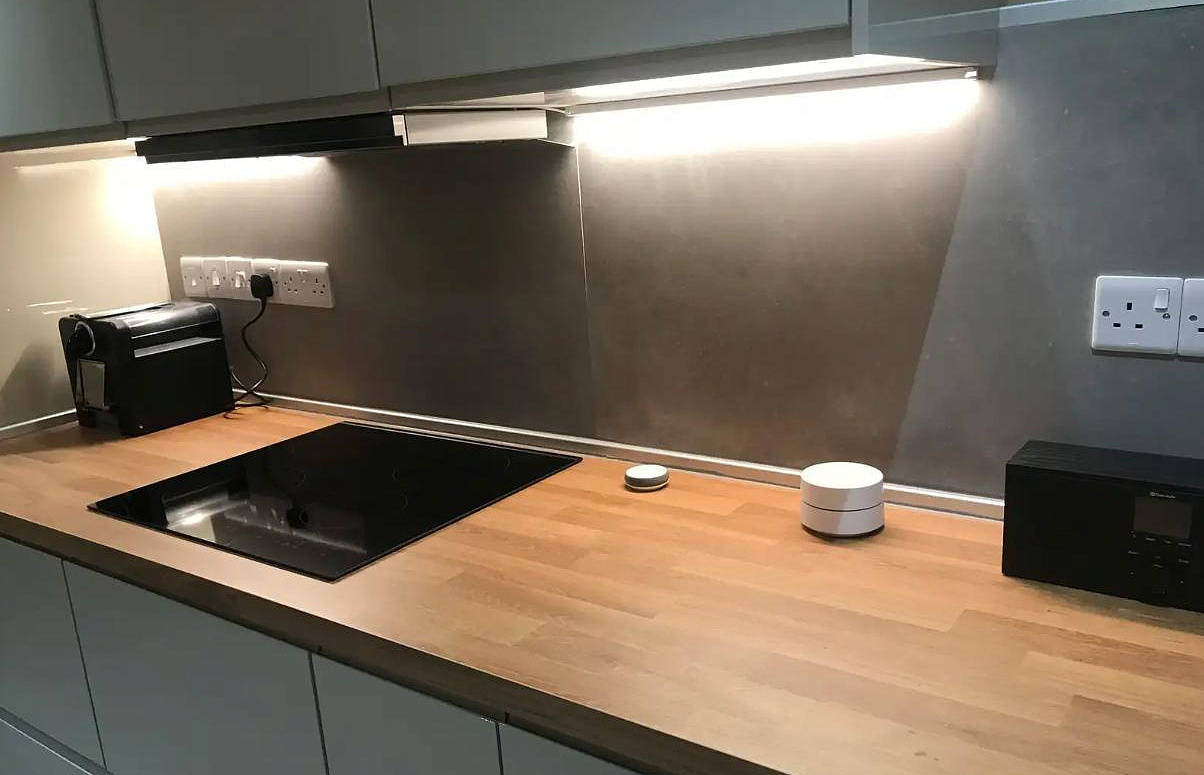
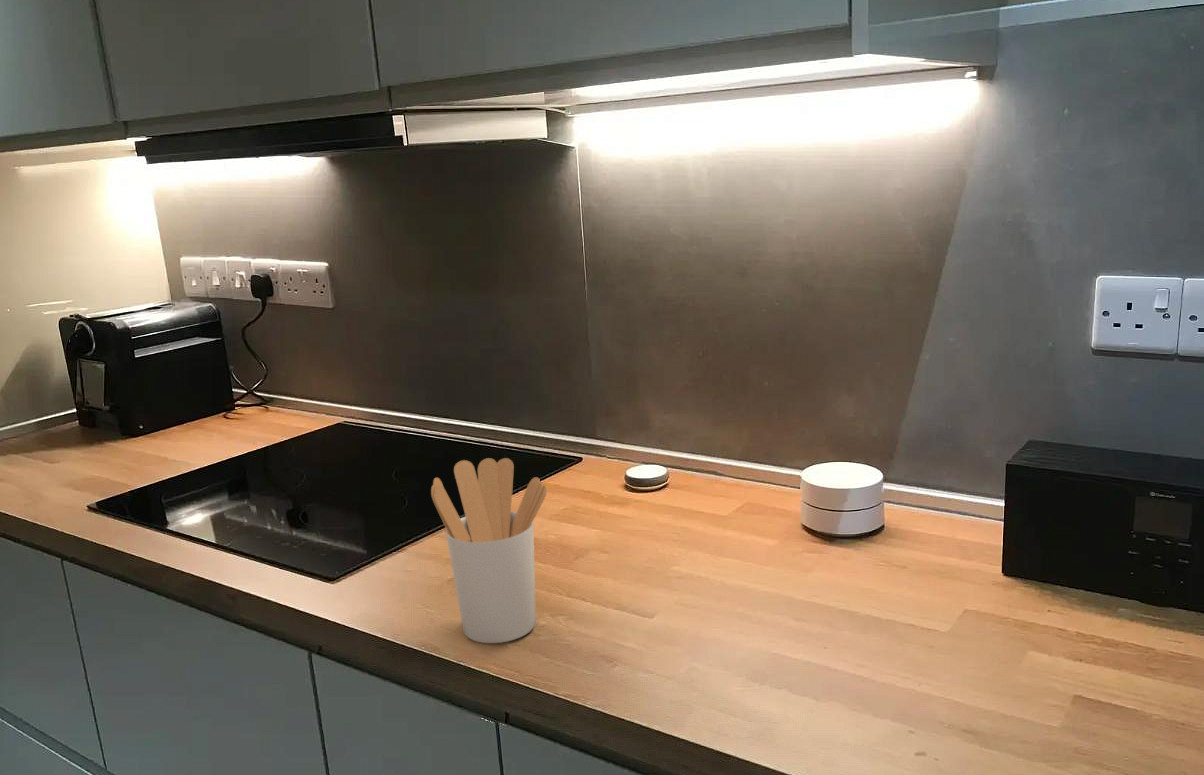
+ utensil holder [430,457,548,644]
